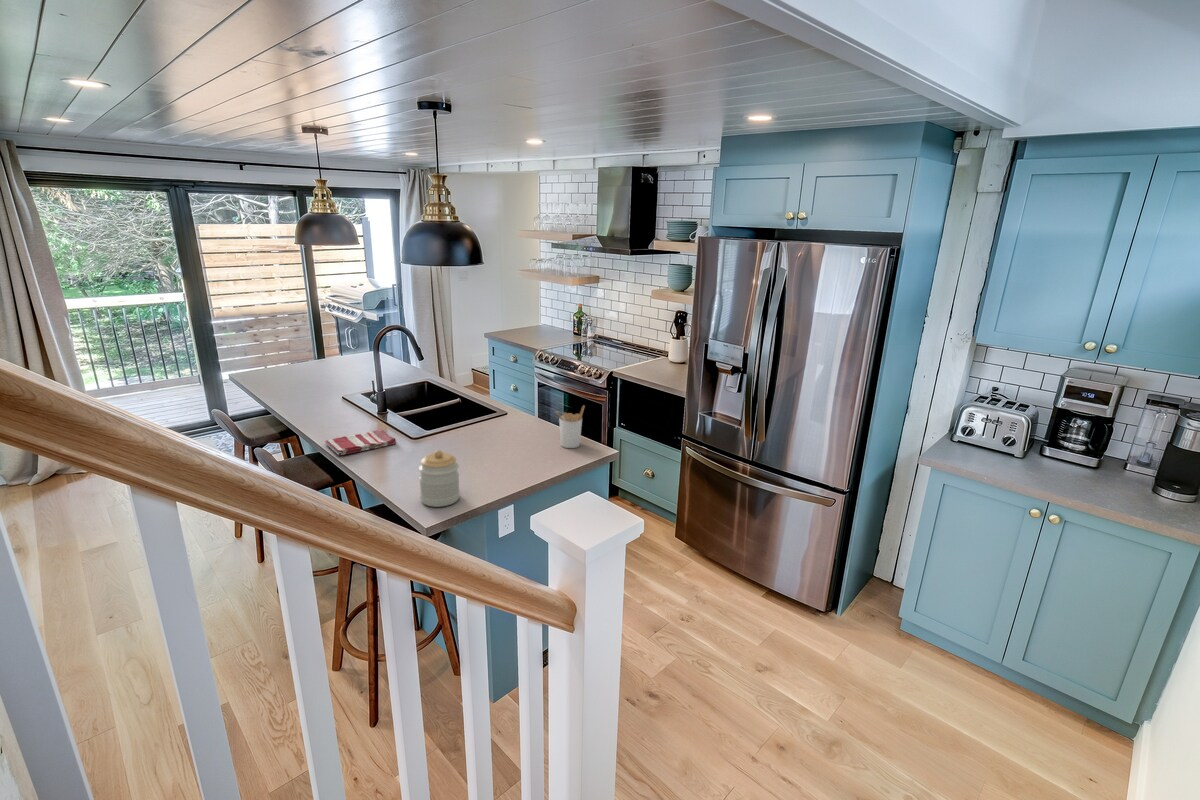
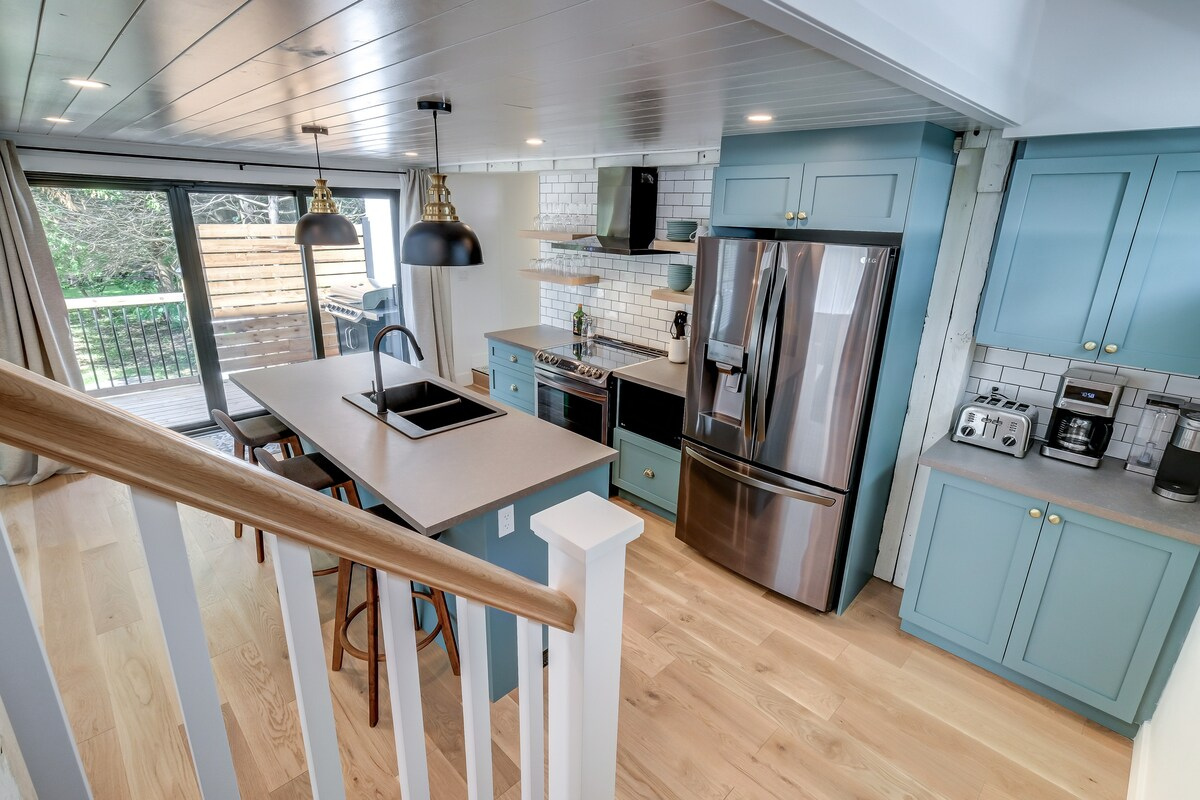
- jar [418,449,461,508]
- dish towel [324,428,397,456]
- utensil holder [554,404,586,449]
